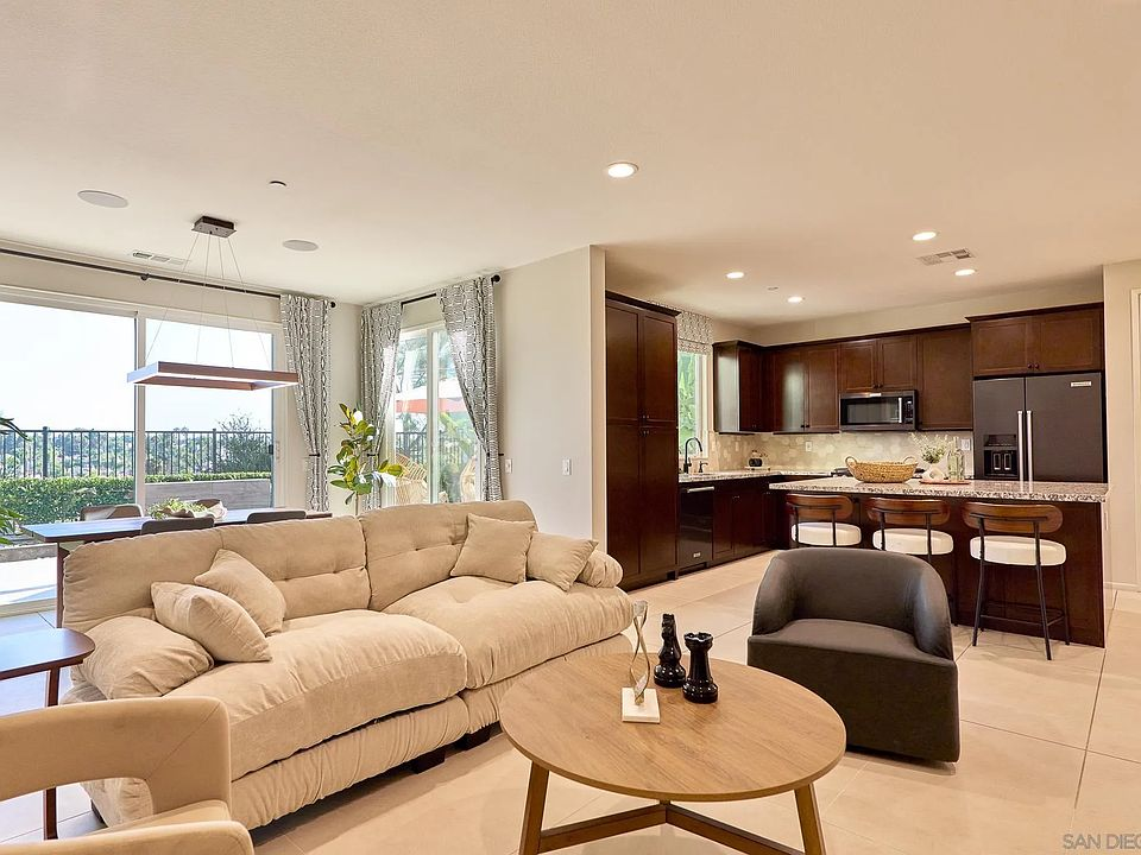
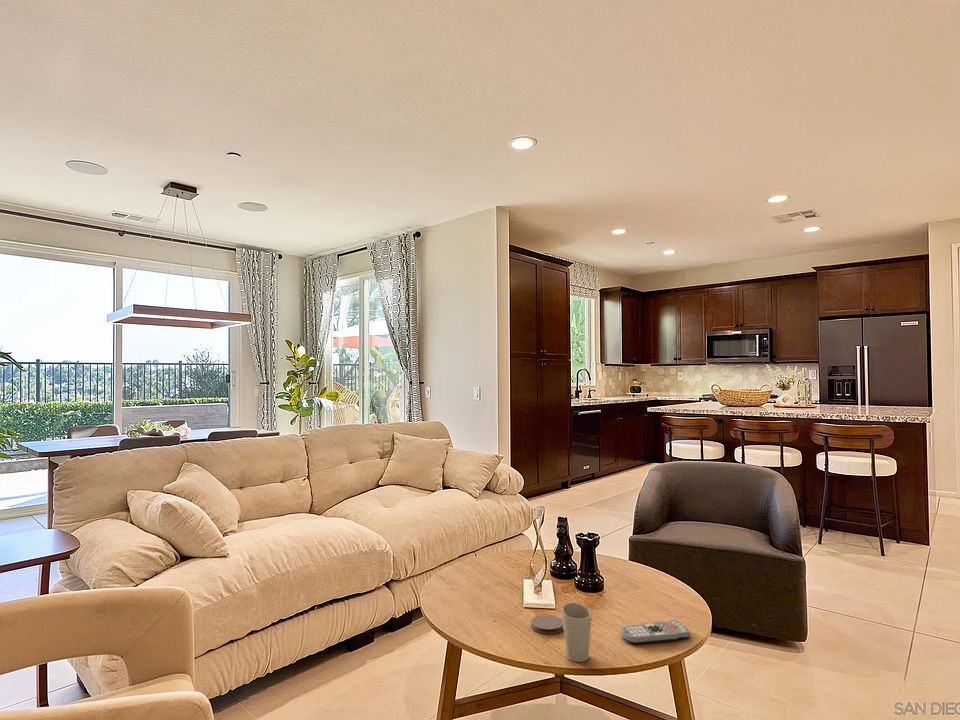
+ remote control [620,619,692,645]
+ cup [561,601,593,663]
+ coaster [530,613,564,635]
